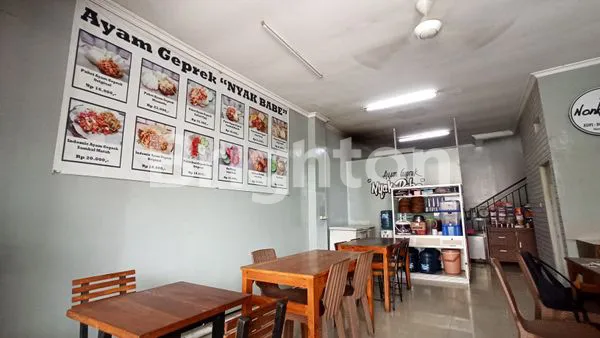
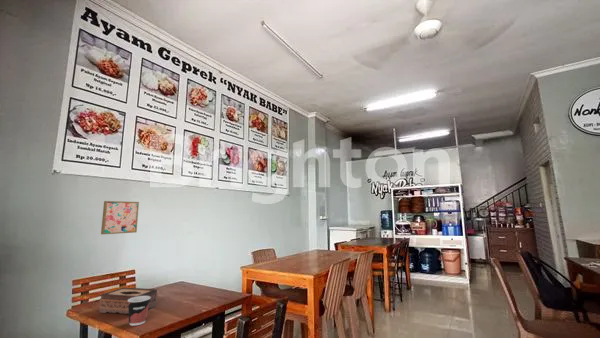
+ wall art [100,200,140,235]
+ cup [128,296,151,327]
+ tissue box [98,286,158,315]
